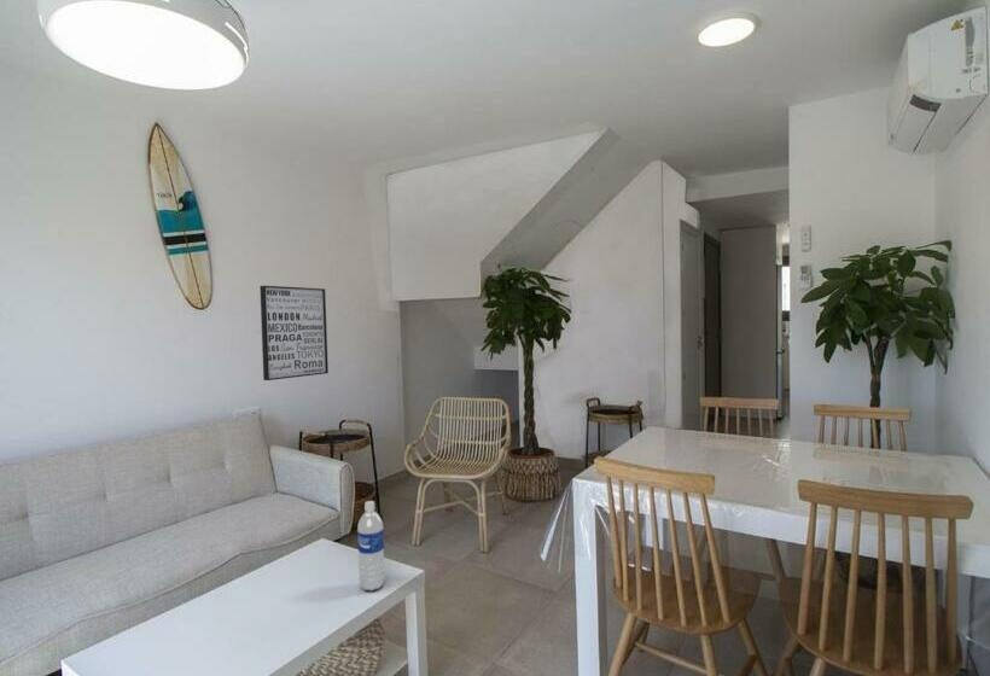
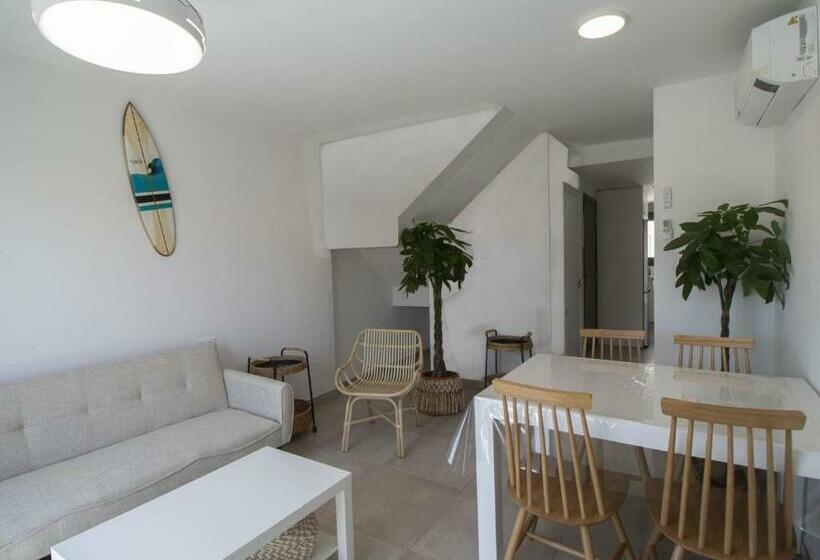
- wall art [258,285,330,381]
- water bottle [356,500,385,592]
